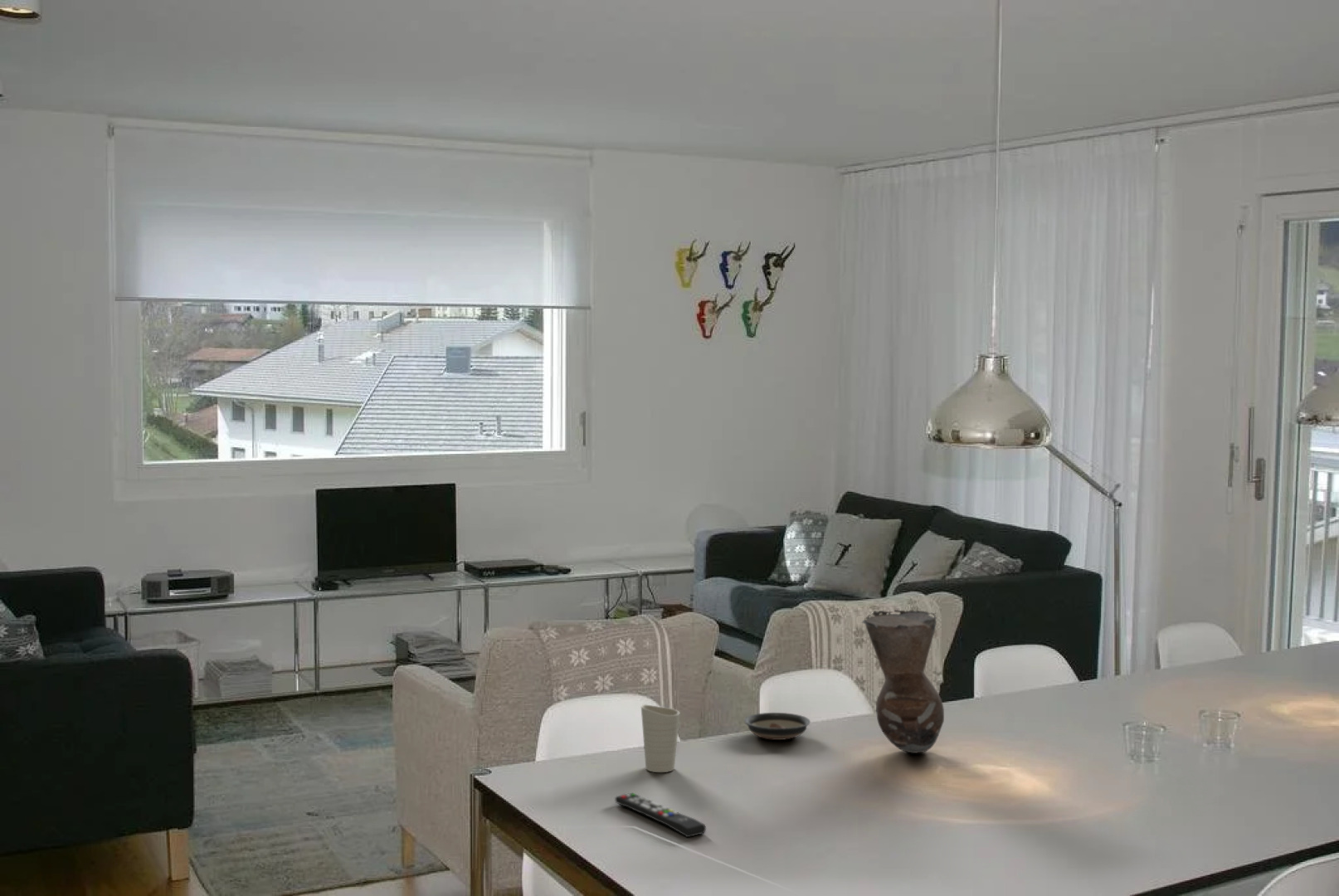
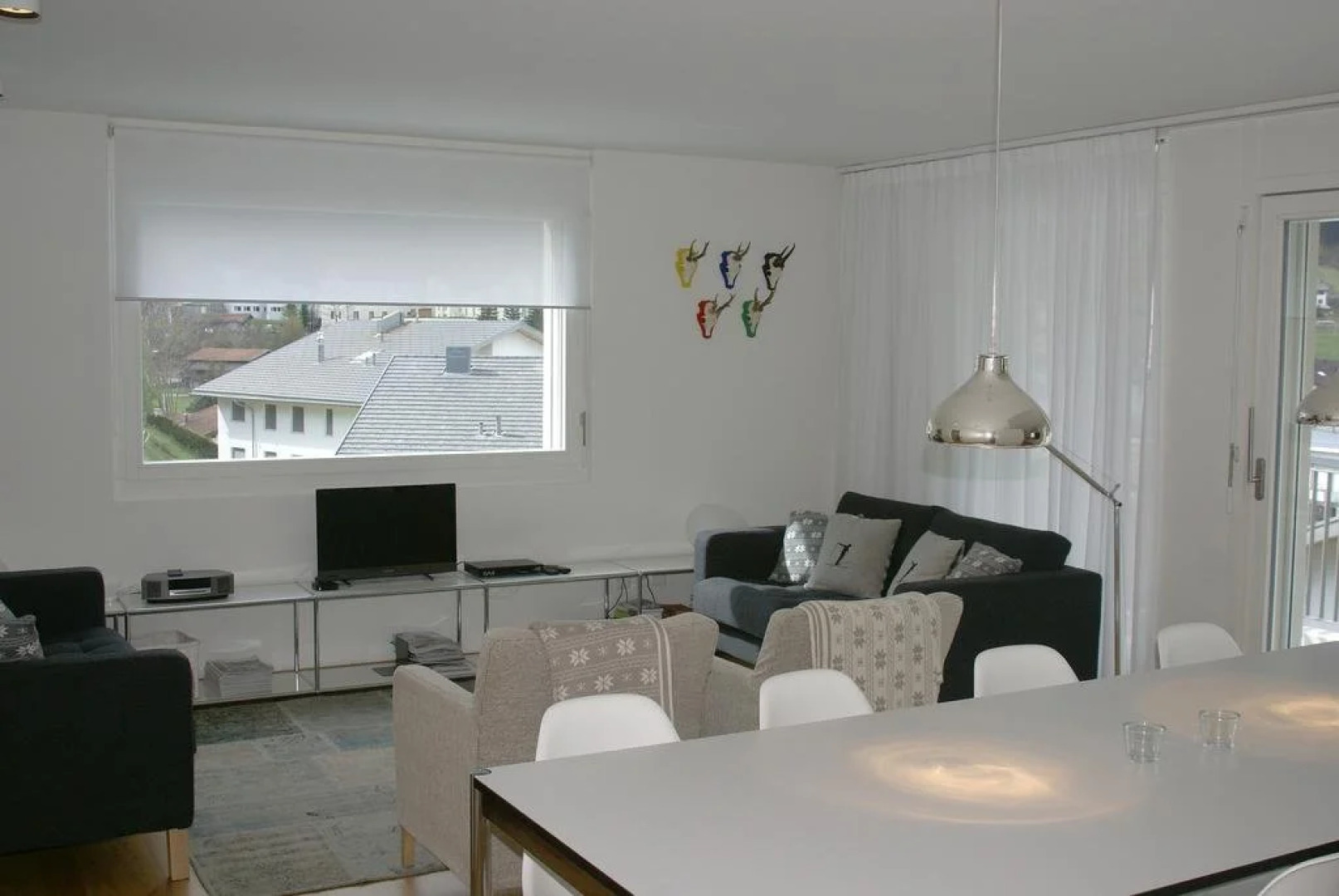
- saucer [743,712,811,741]
- vase [860,609,945,754]
- cup [640,704,680,773]
- remote control [614,792,707,838]
